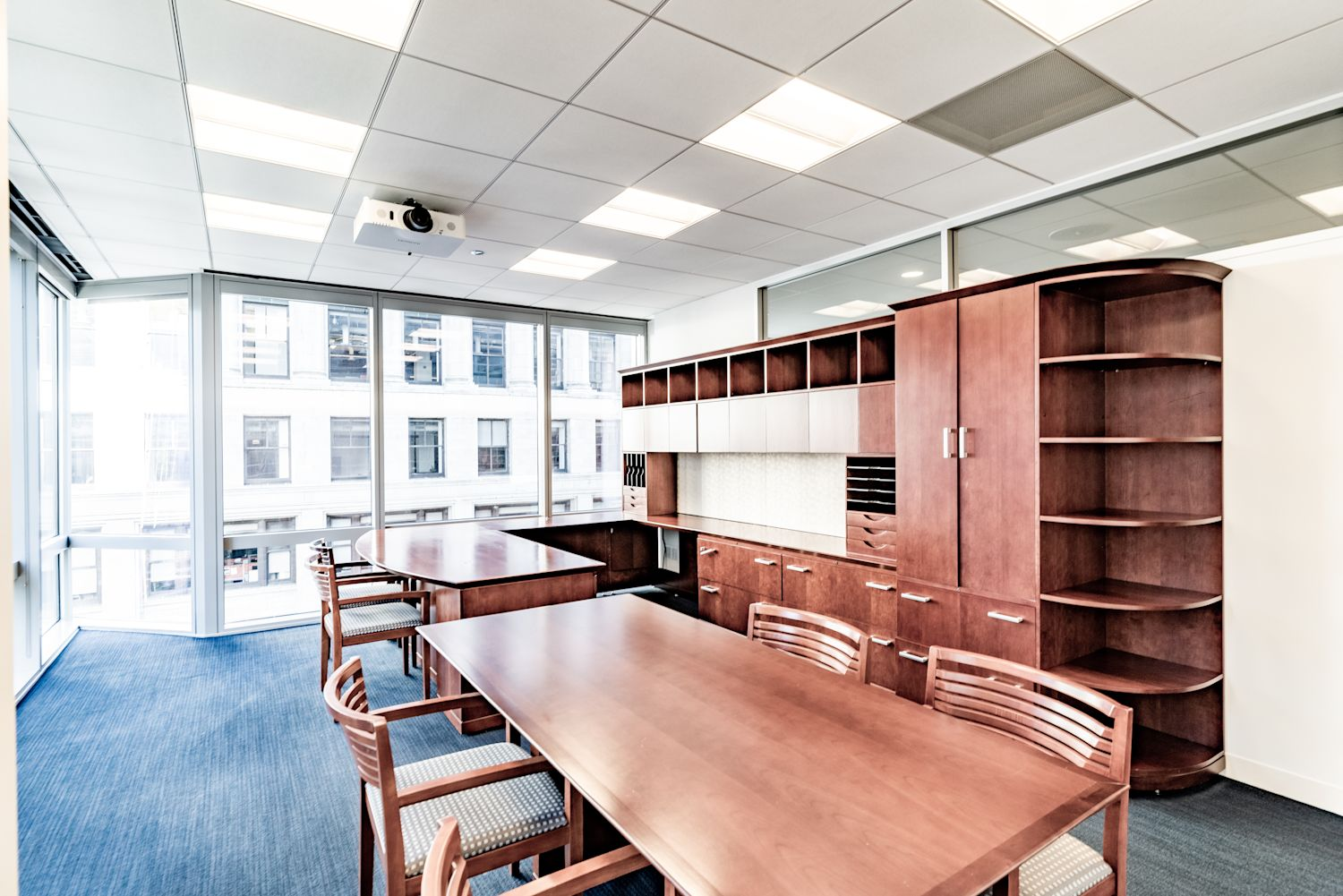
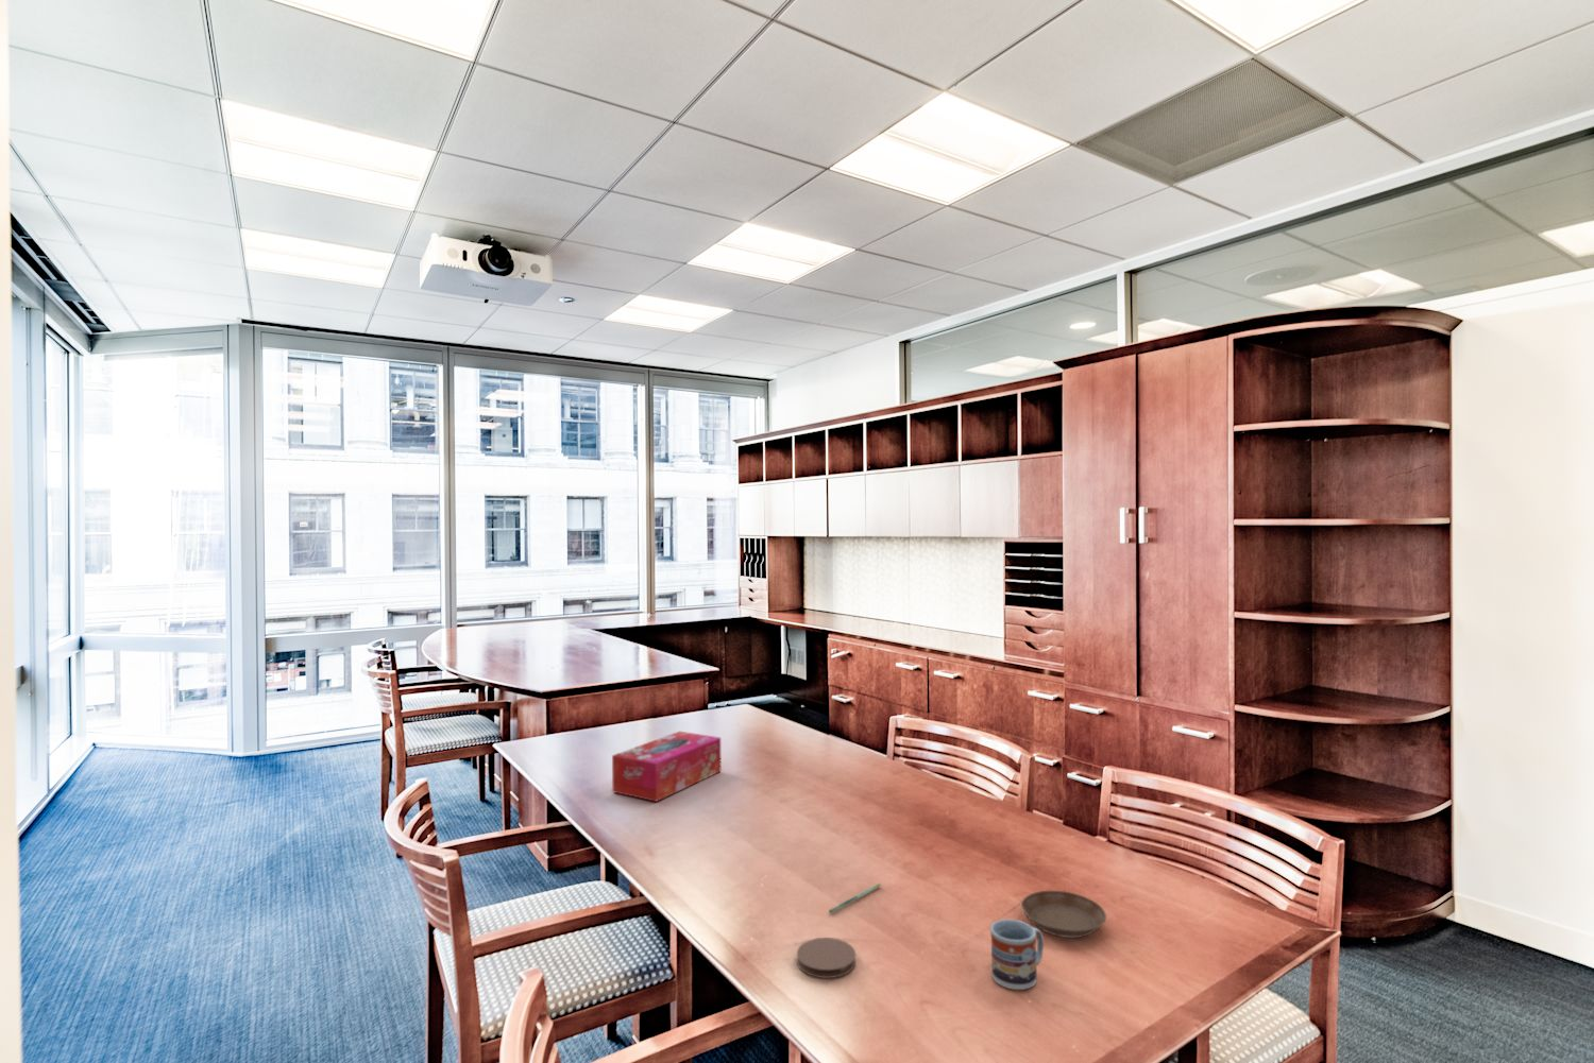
+ saucer [1021,890,1107,938]
+ coaster [796,936,857,979]
+ cup [990,918,1044,991]
+ tissue box [611,731,722,803]
+ pen [827,883,882,915]
